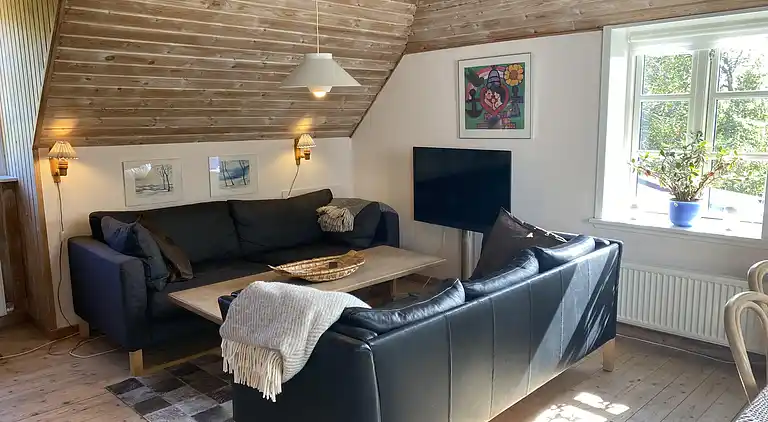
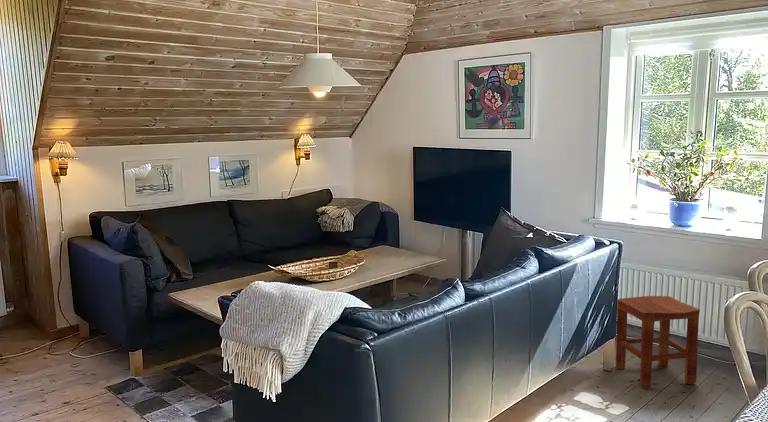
+ stool [615,295,701,389]
